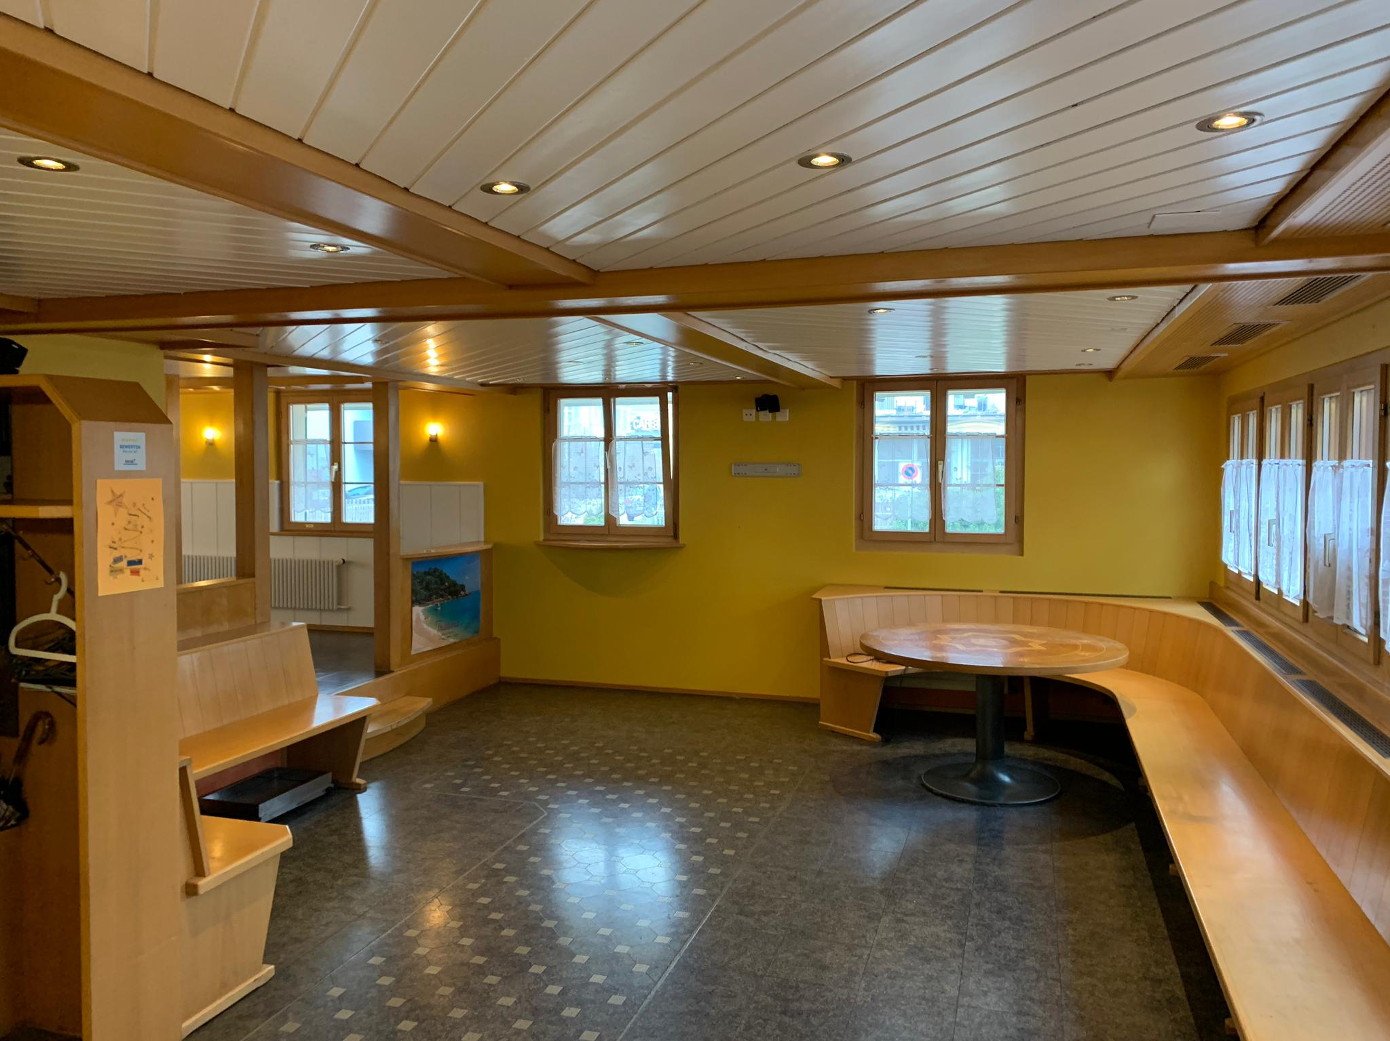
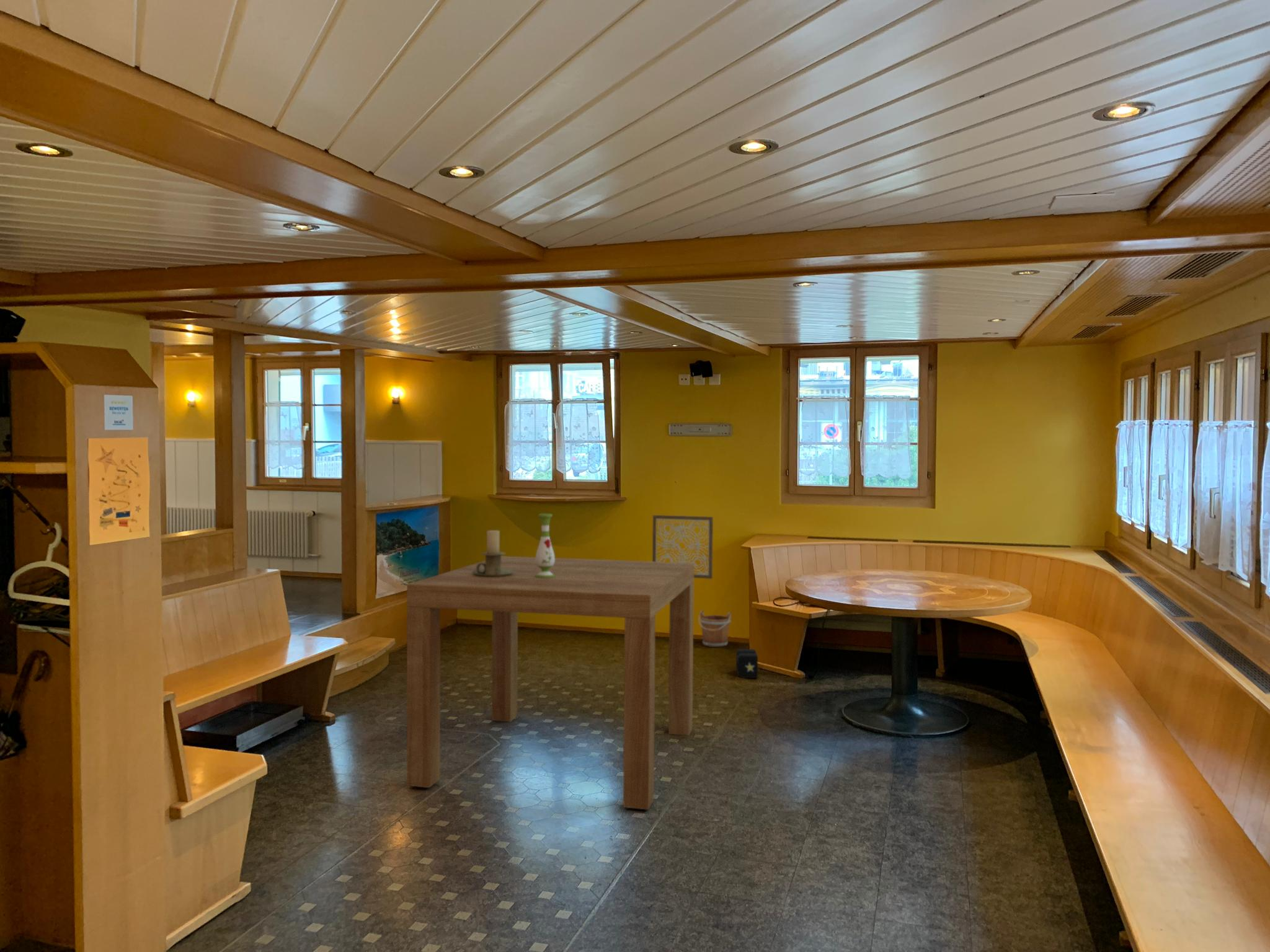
+ wall art [652,514,714,580]
+ vase [535,513,556,578]
+ candle holder [472,530,514,577]
+ speaker [735,648,758,679]
+ table [406,555,695,811]
+ bucket [698,610,732,648]
